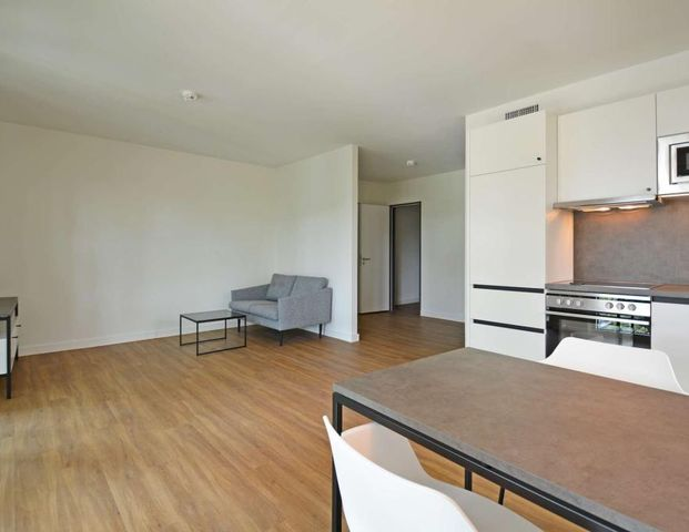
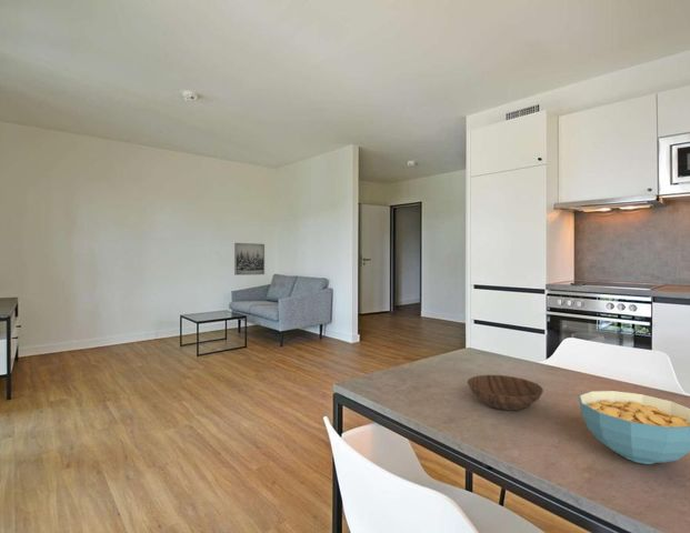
+ cereal bowl [578,390,690,465]
+ wall art [233,242,266,276]
+ bowl [466,374,544,412]
